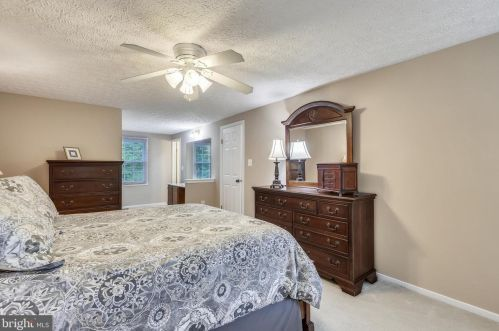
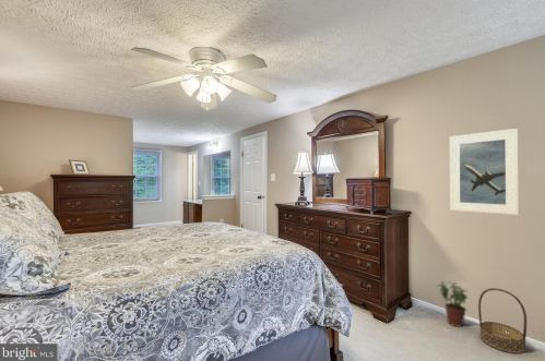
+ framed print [449,128,520,216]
+ basket [477,287,528,354]
+ potted plant [436,280,469,328]
